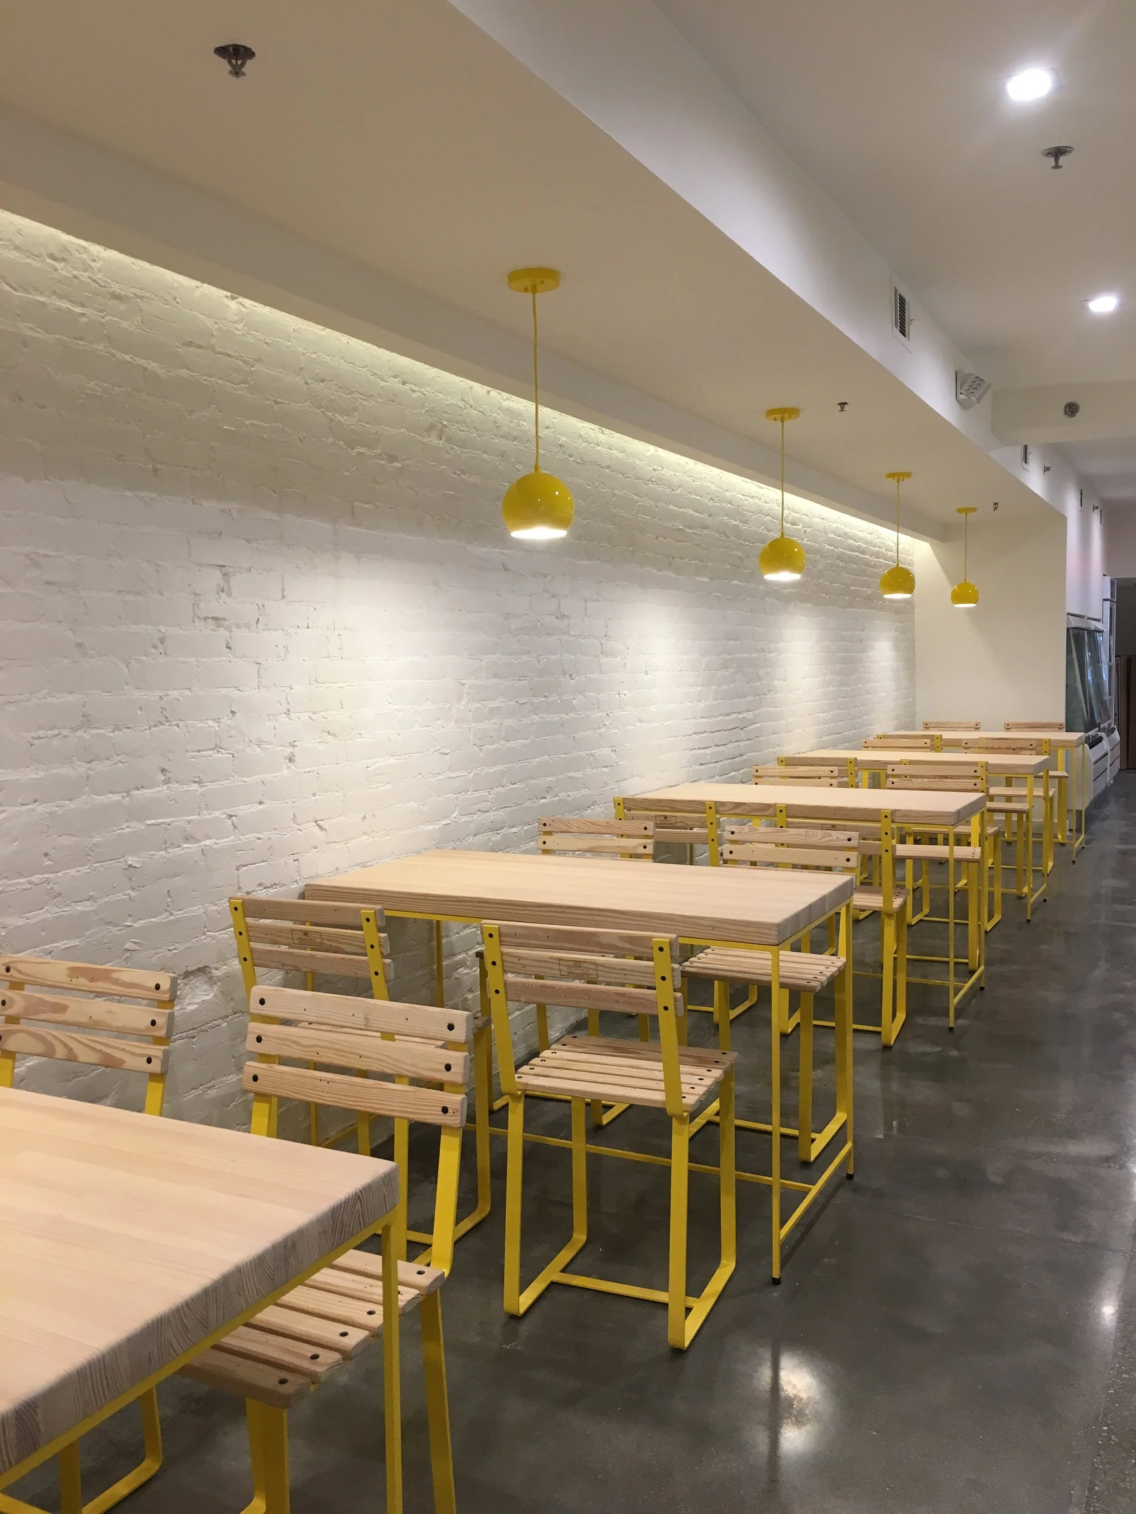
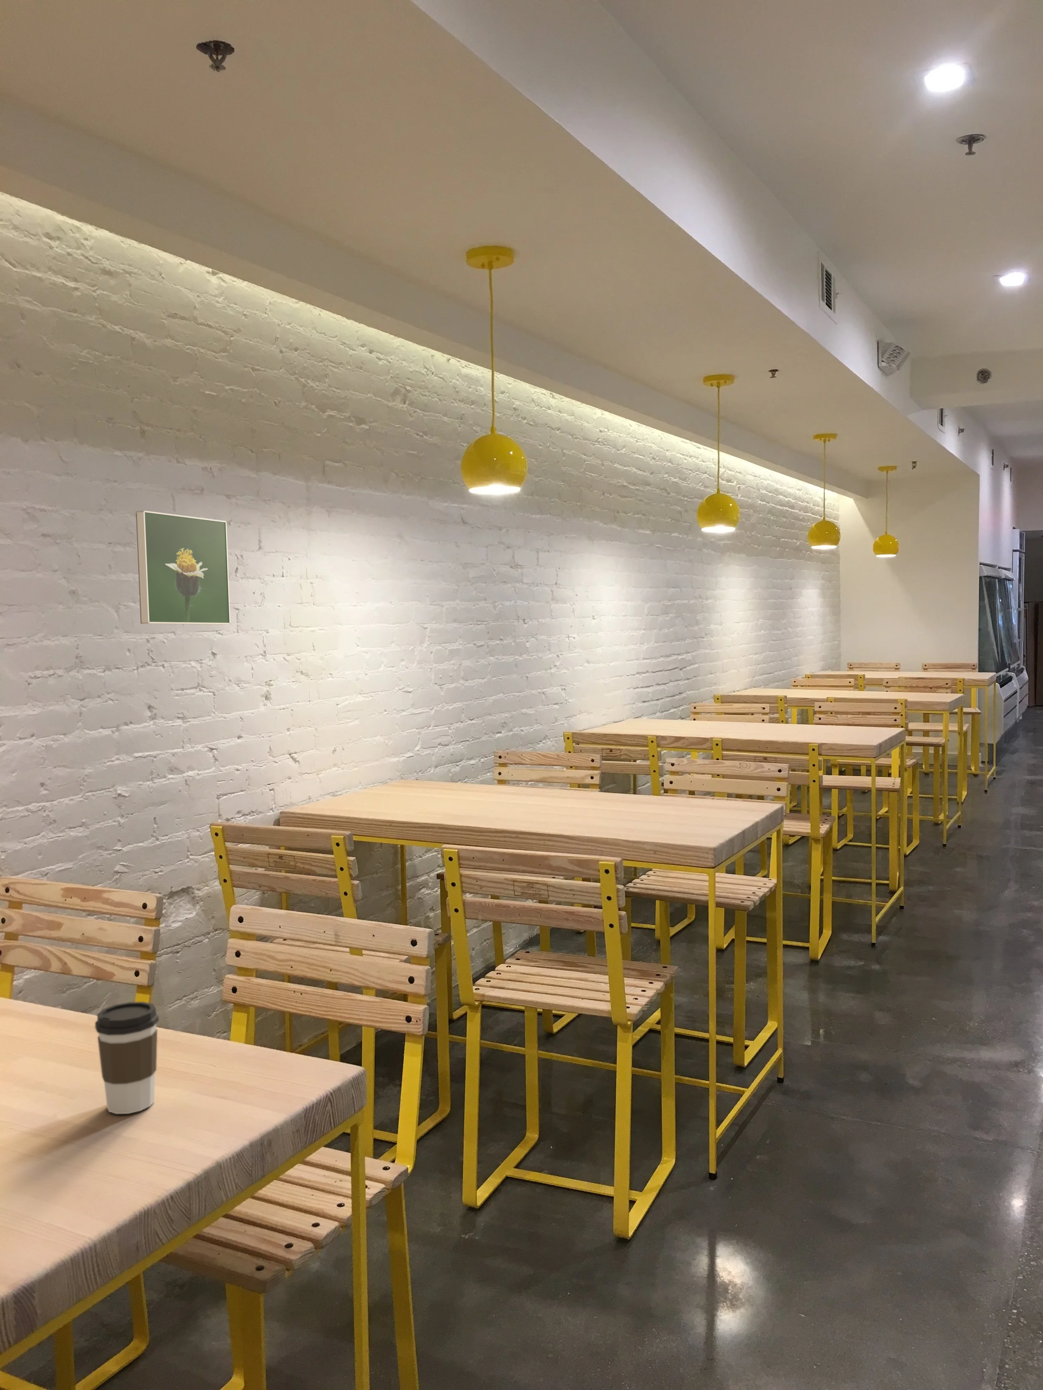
+ coffee cup [94,1001,159,1114]
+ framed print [136,510,231,625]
